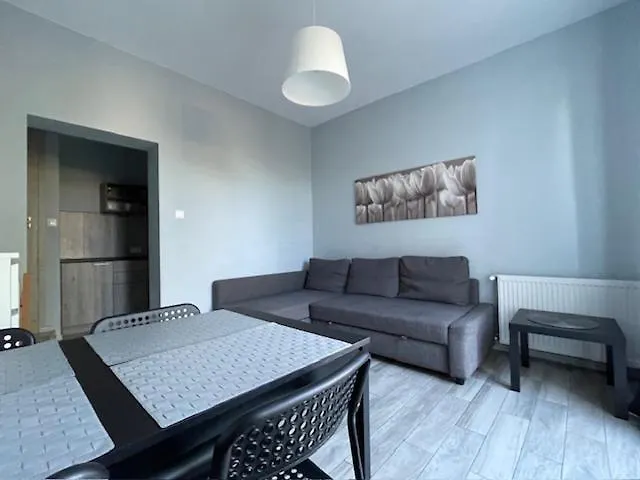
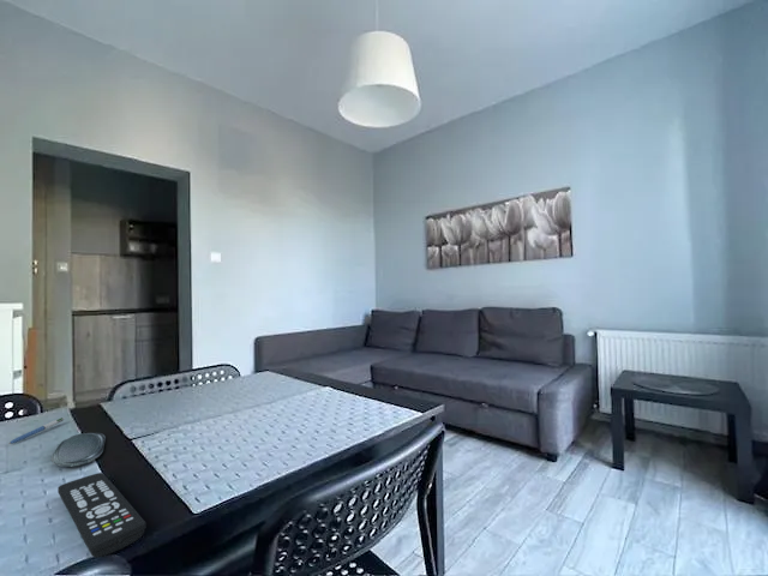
+ pen [7,416,66,445]
+ oval tray [50,432,107,468]
+ remote control [56,472,146,559]
